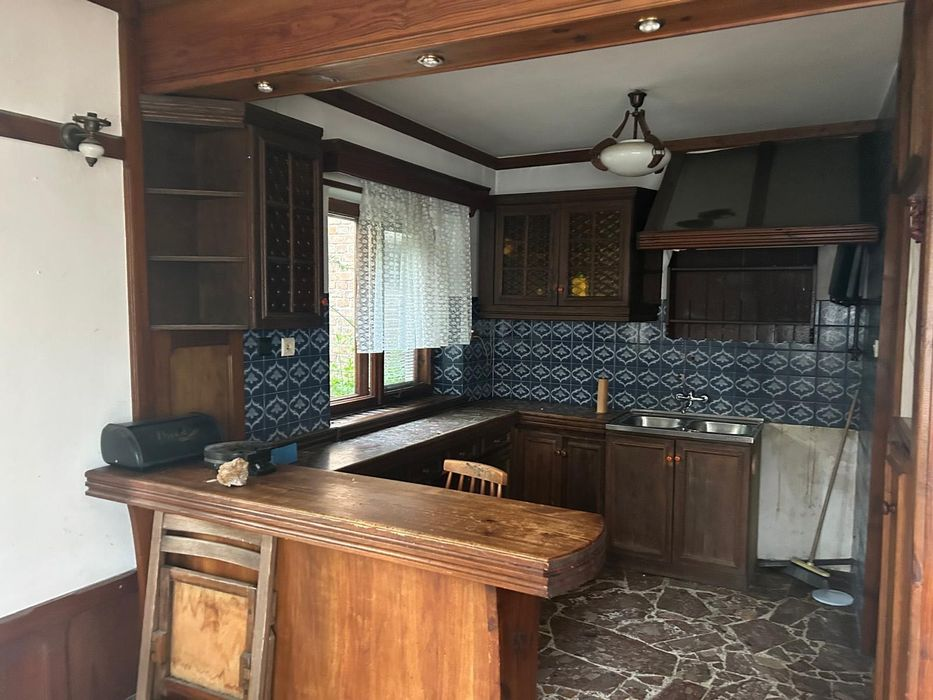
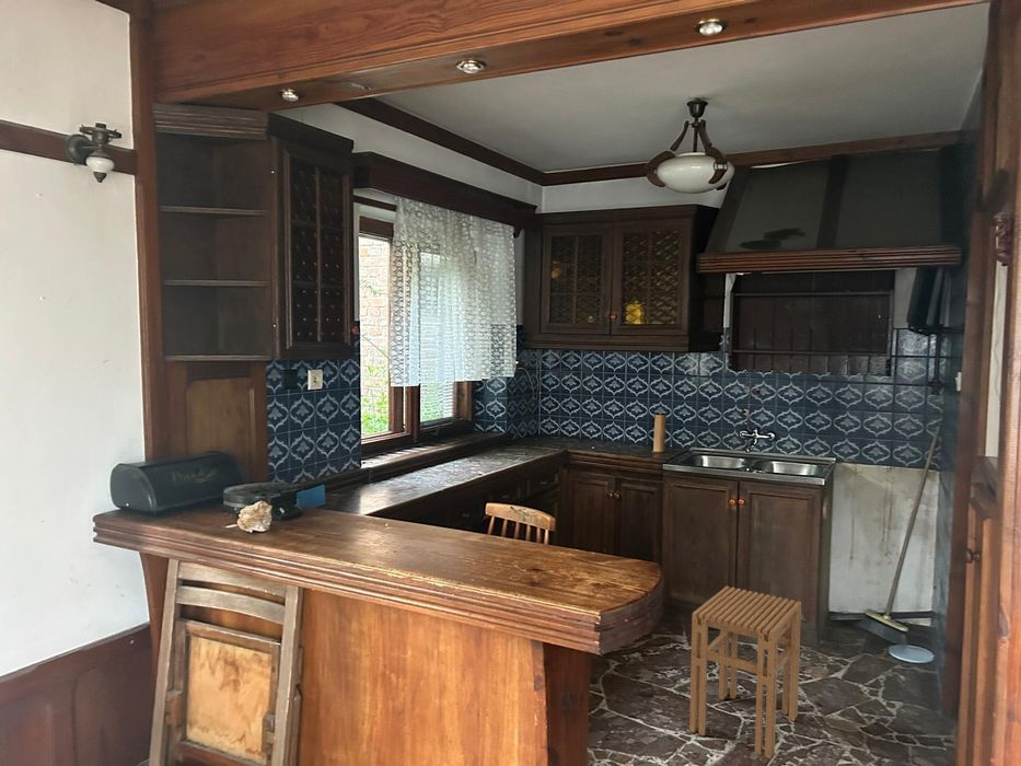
+ stool [688,585,802,759]
